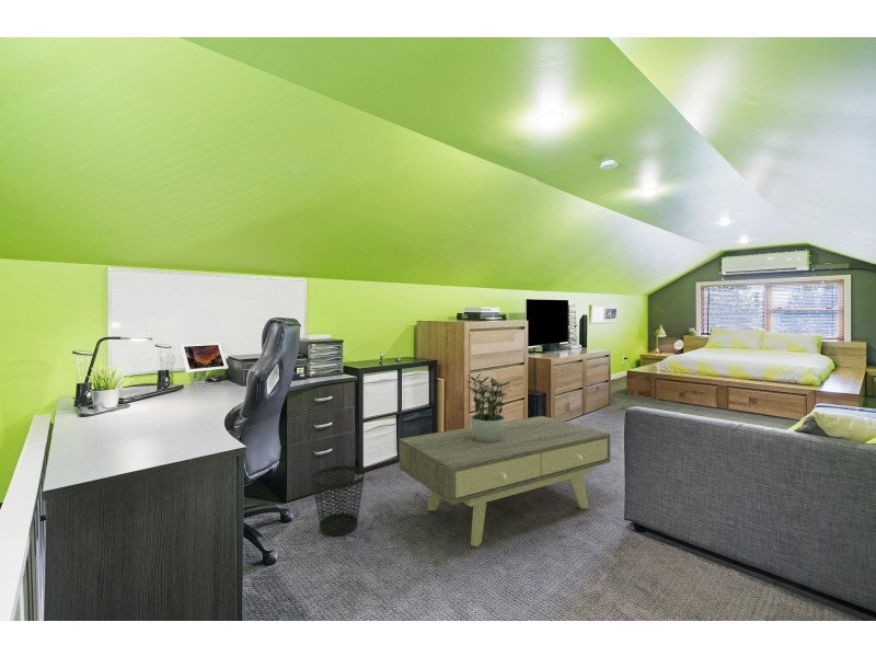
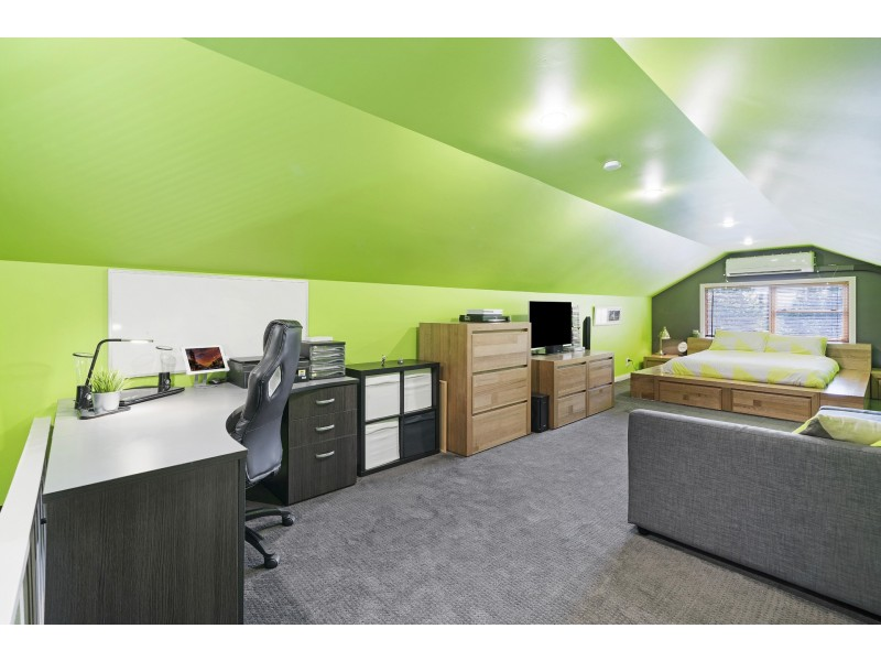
- coffee table [397,415,611,548]
- potted plant [466,372,511,442]
- wastebasket [311,464,366,537]
